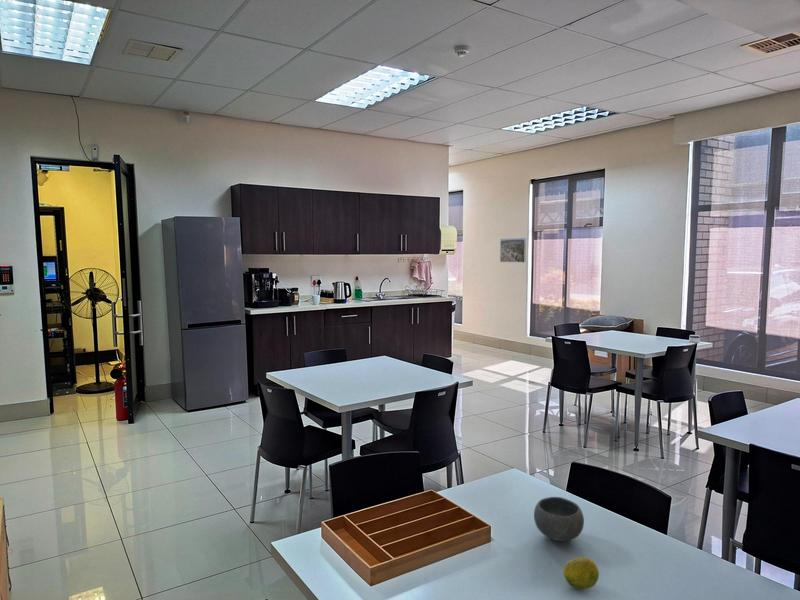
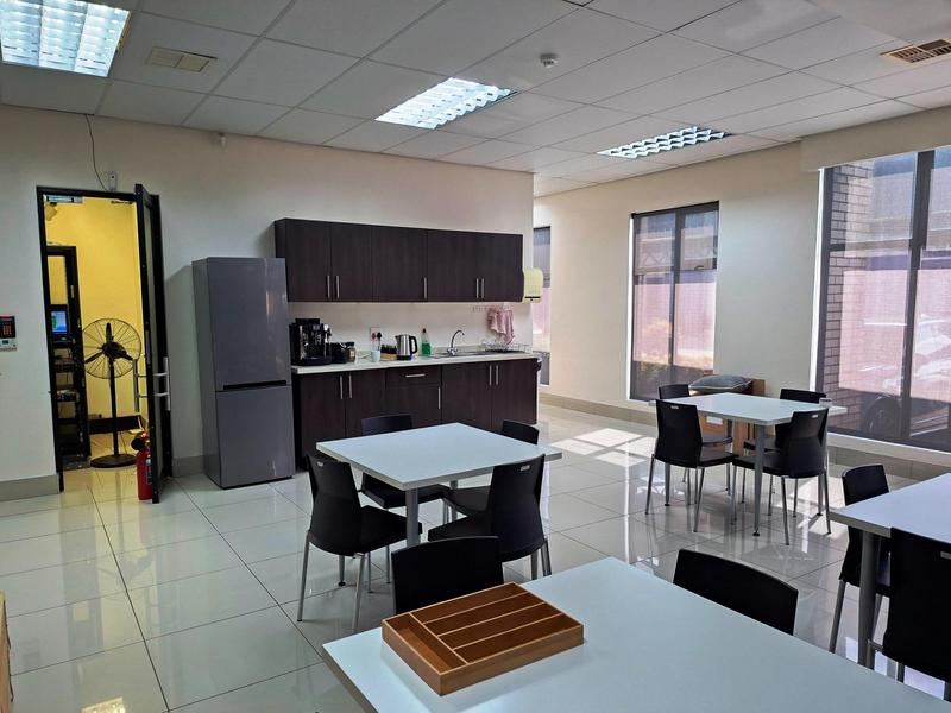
- bowl [533,496,585,542]
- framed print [499,237,527,263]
- fruit [562,556,600,590]
